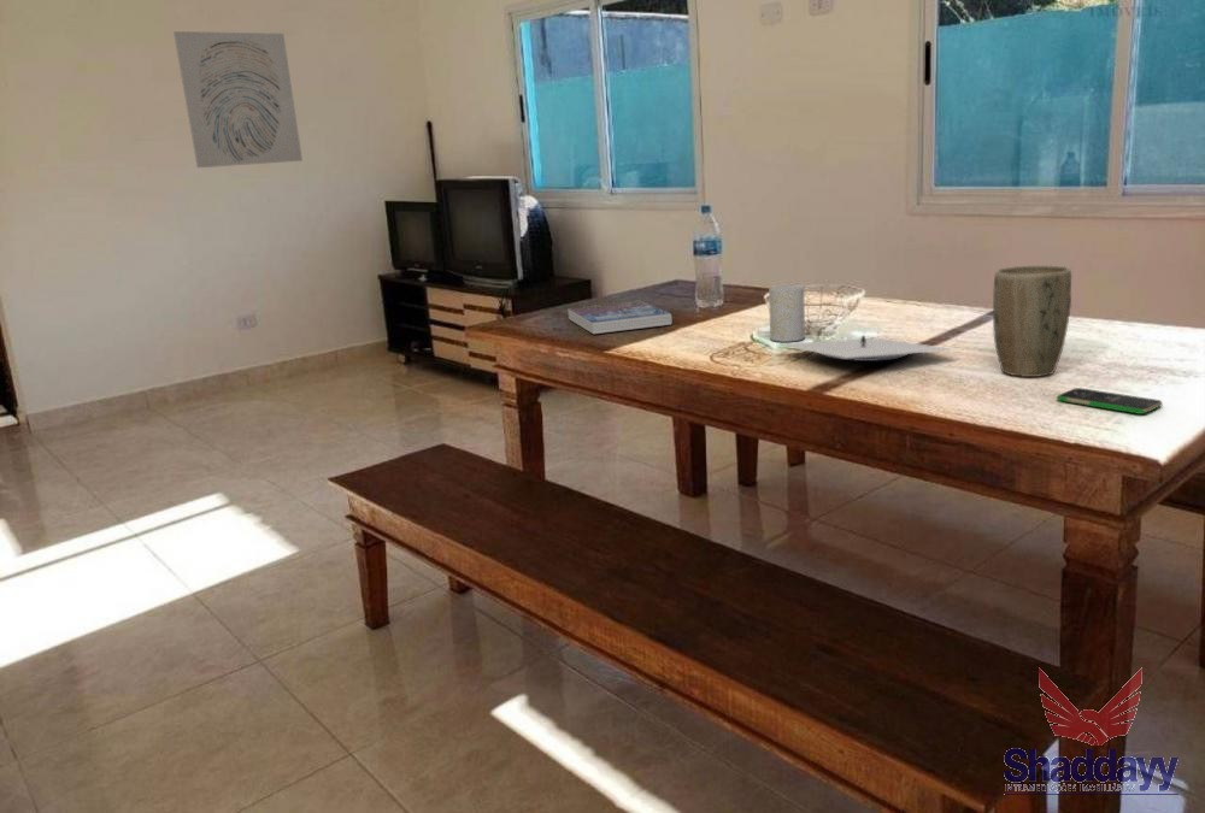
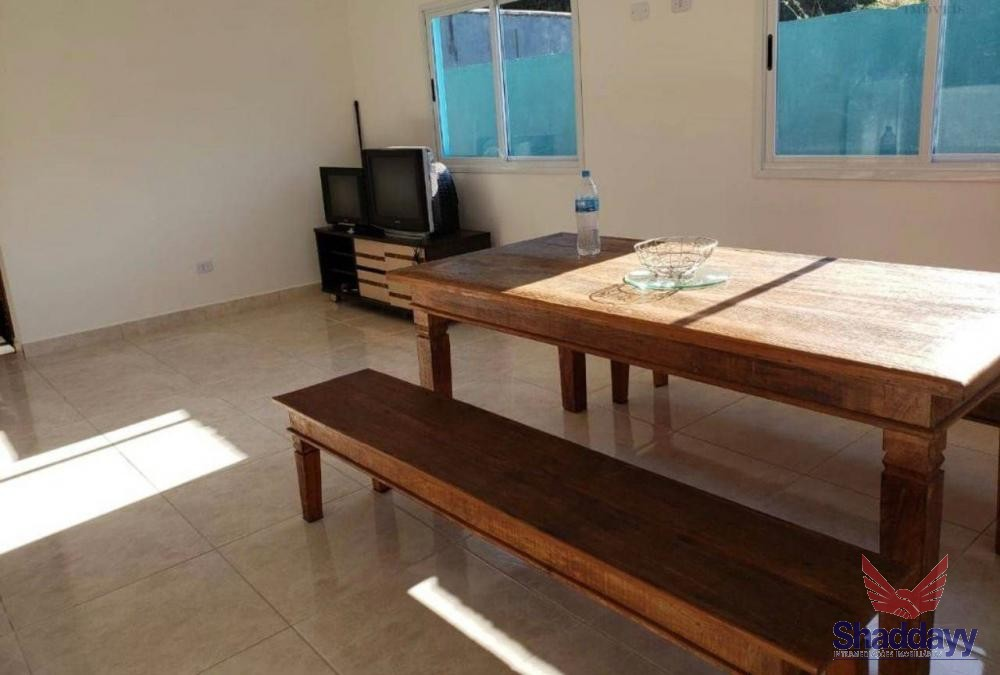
- plate [777,334,959,363]
- smartphone [1056,387,1164,416]
- wall art [172,30,304,169]
- plant pot [992,264,1072,378]
- book [566,299,674,336]
- cup [768,284,806,343]
